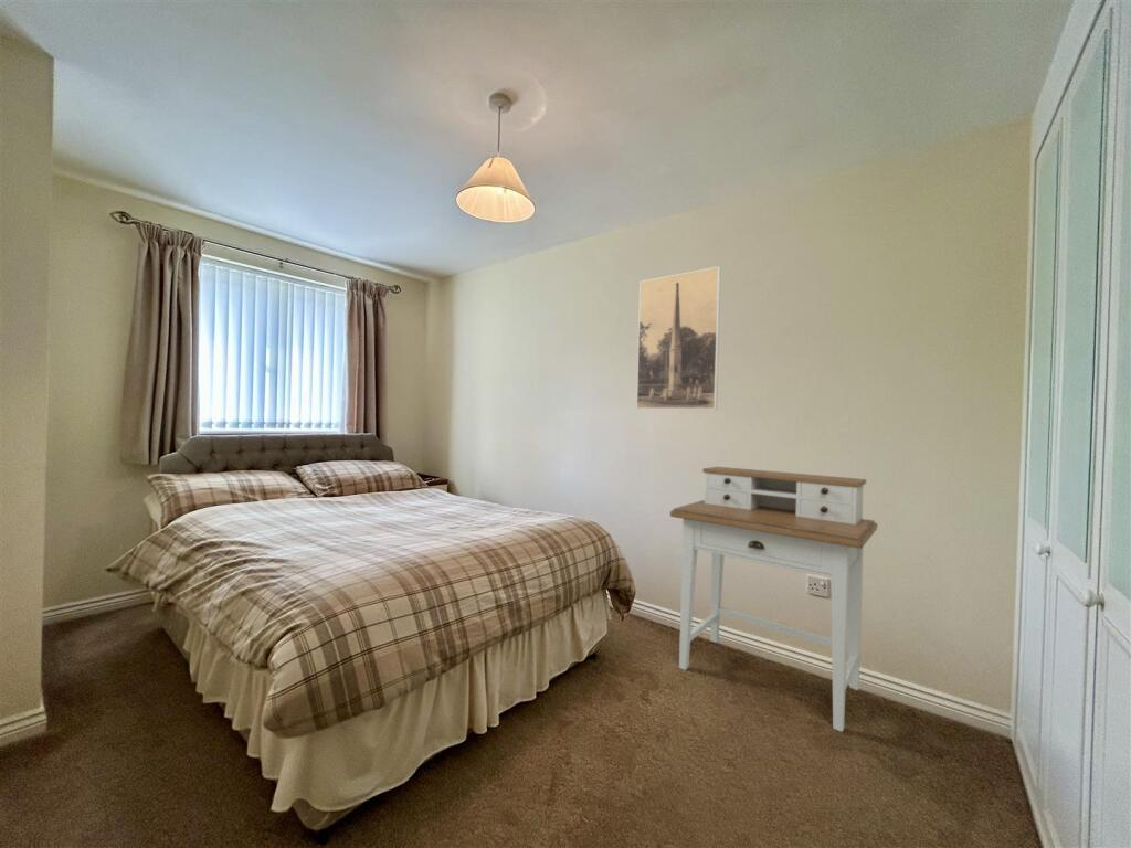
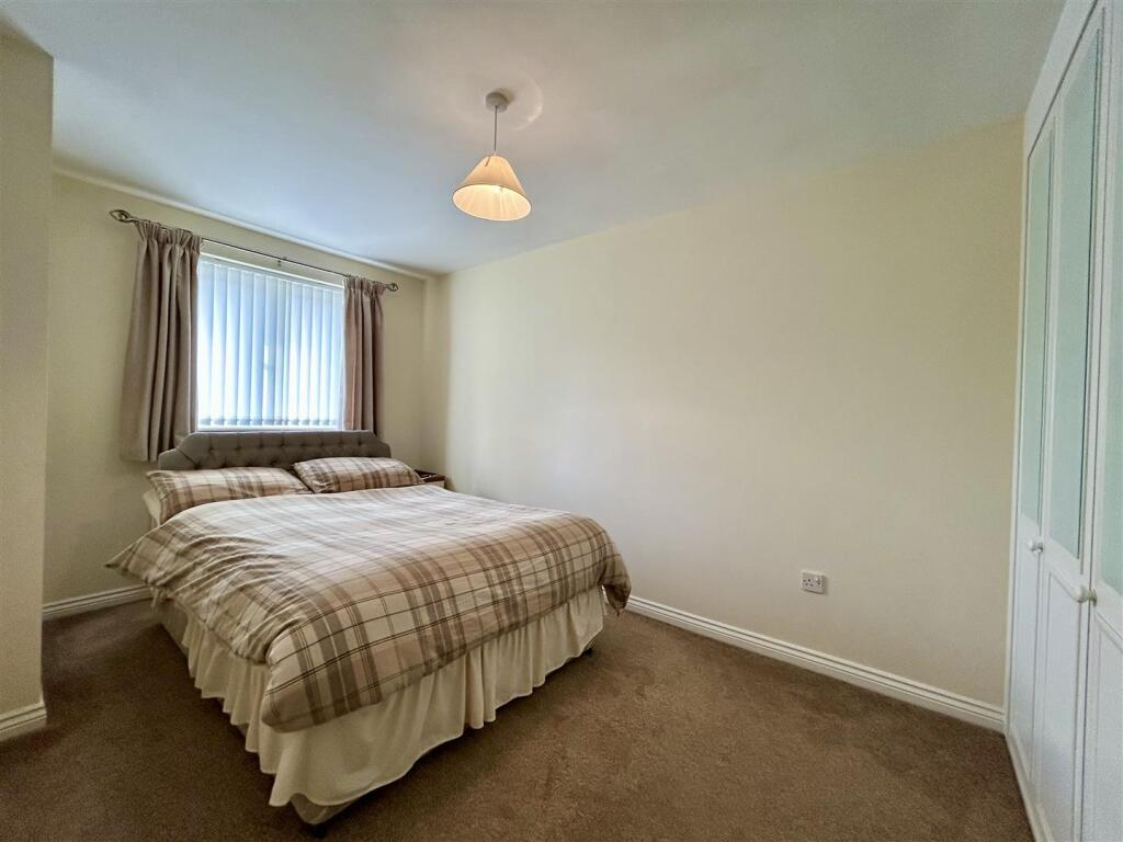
- desk [669,466,878,733]
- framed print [635,265,722,411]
